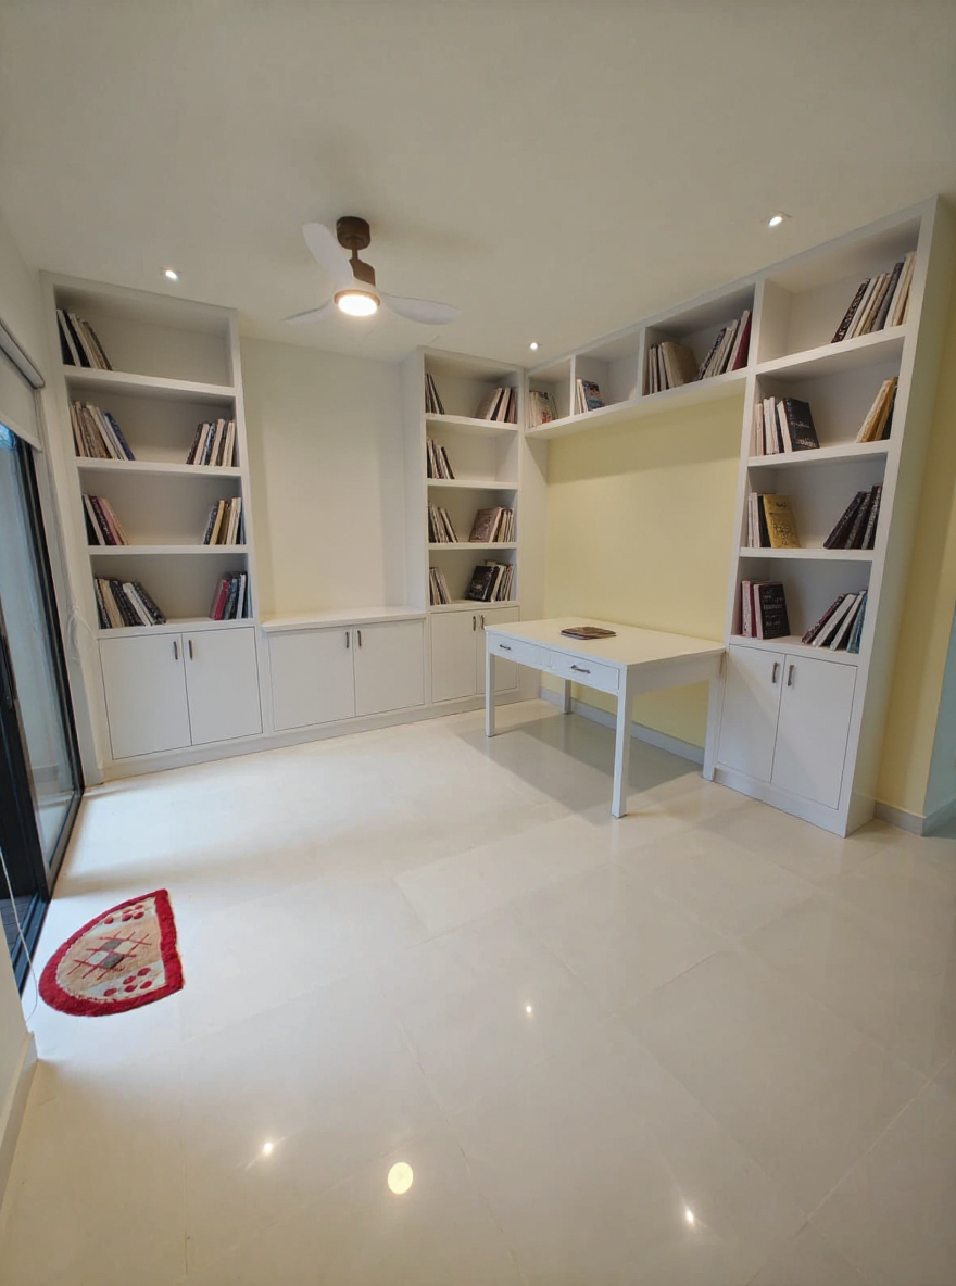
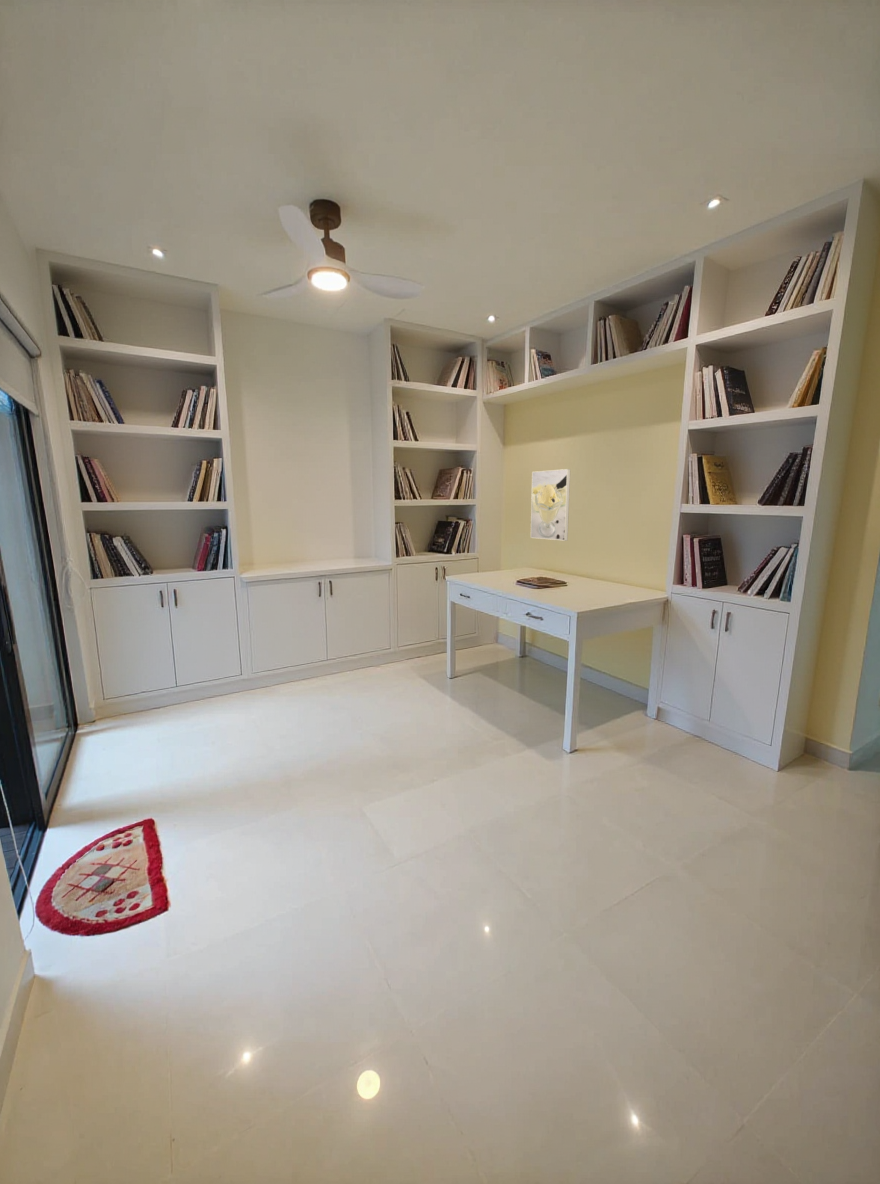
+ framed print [530,468,571,542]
